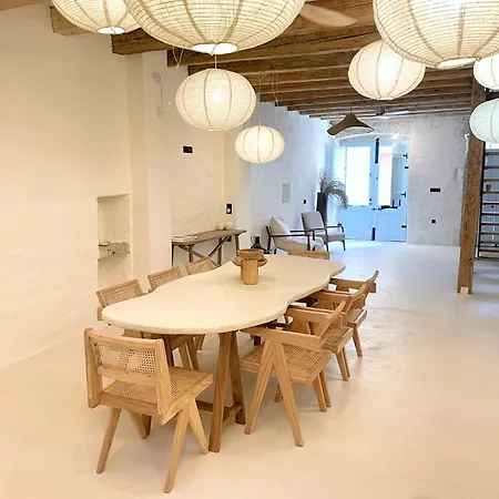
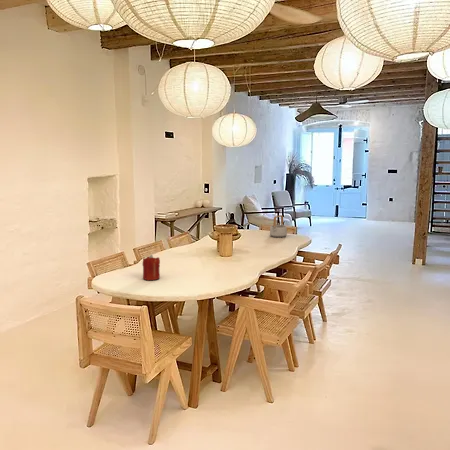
+ candle [142,254,161,281]
+ teapot [269,215,288,238]
